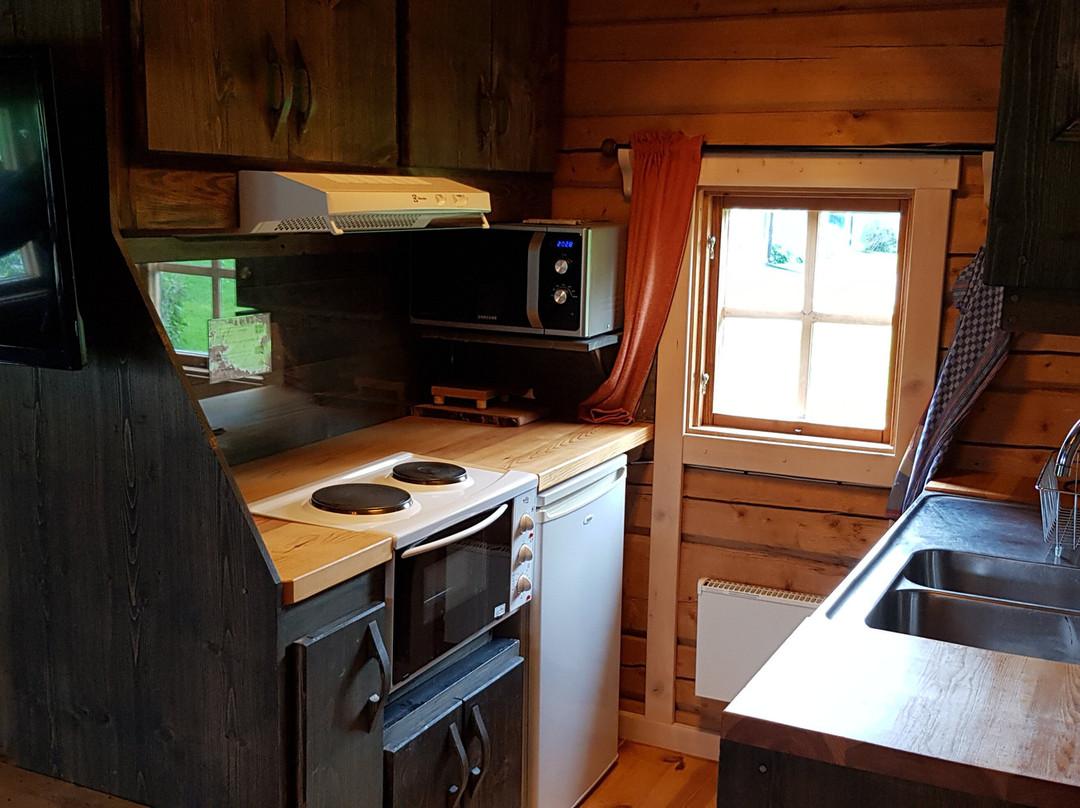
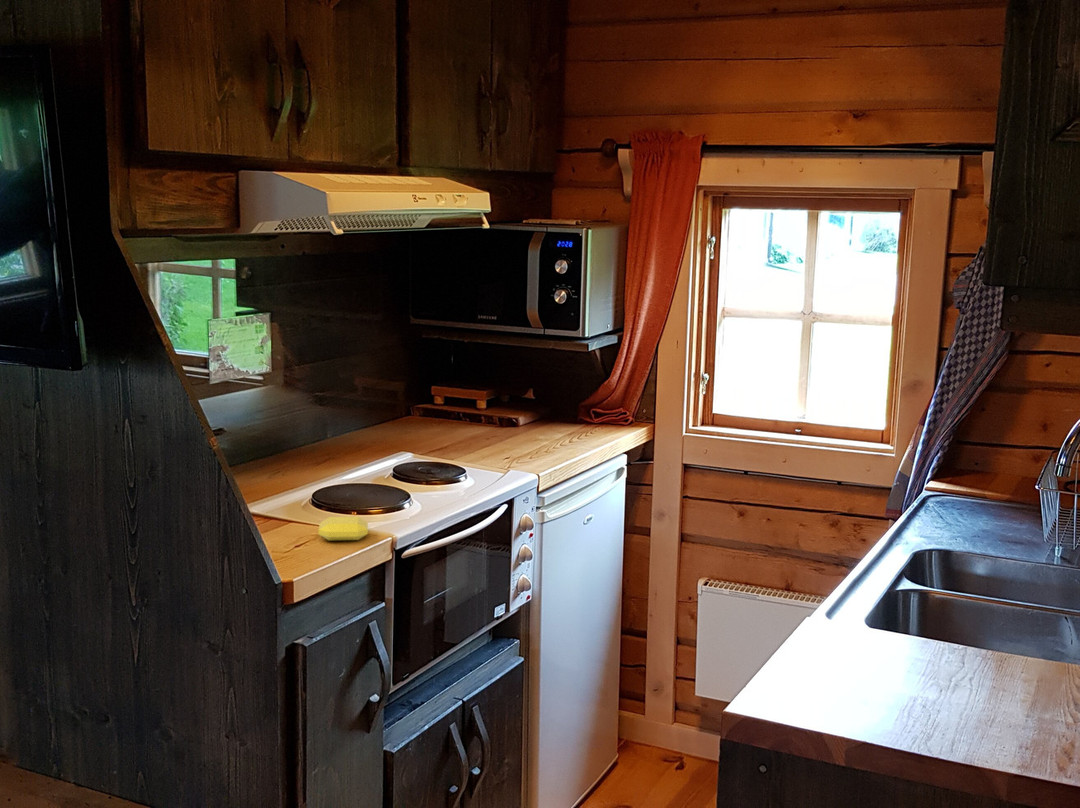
+ soap bar [318,516,369,541]
